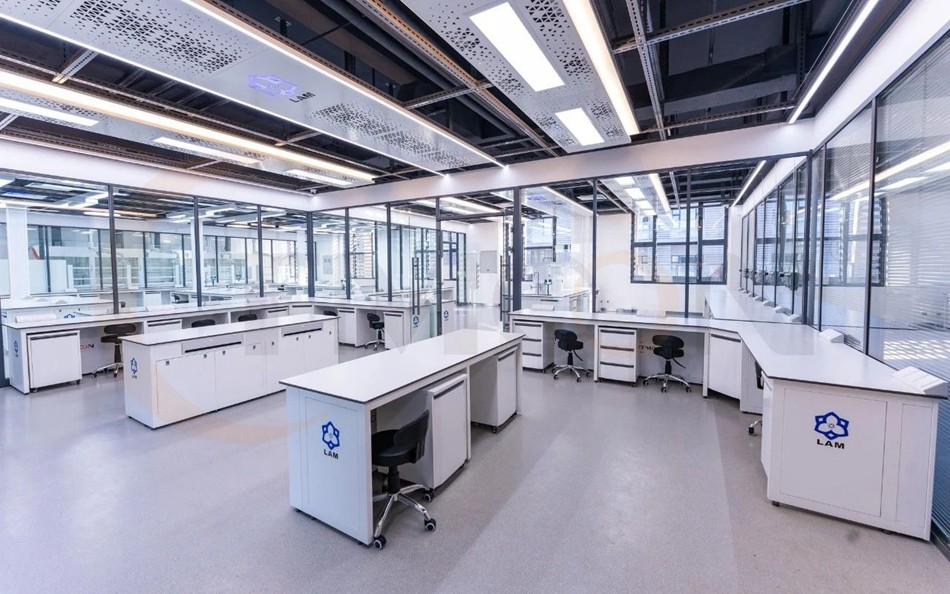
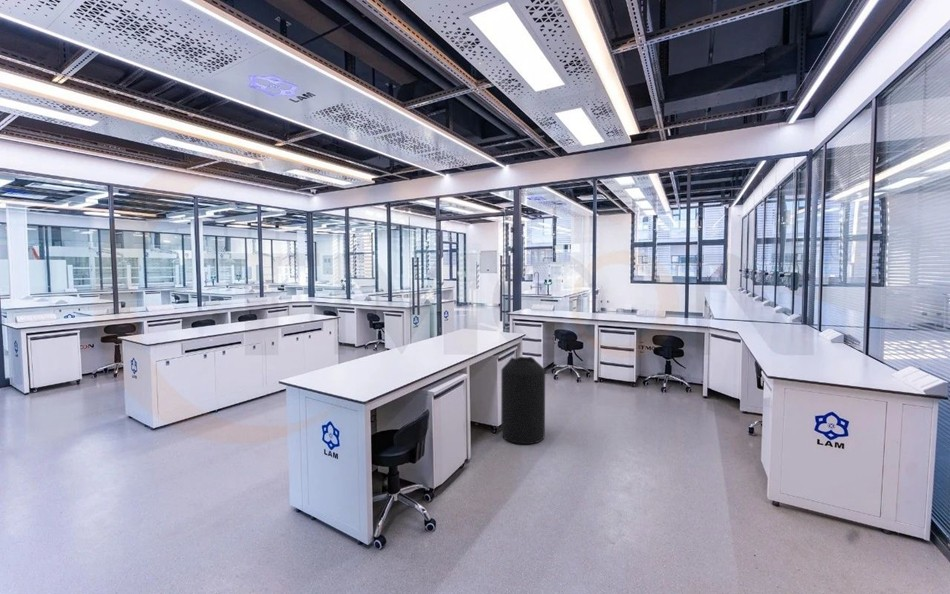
+ trash can [500,356,546,445]
